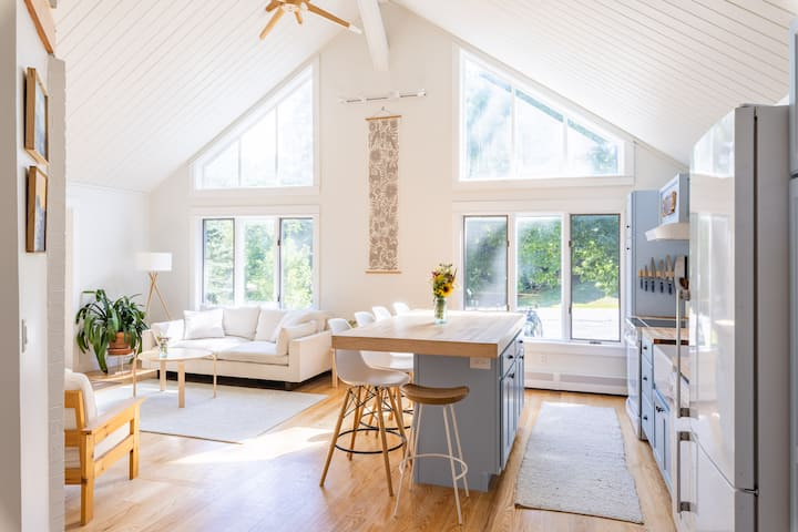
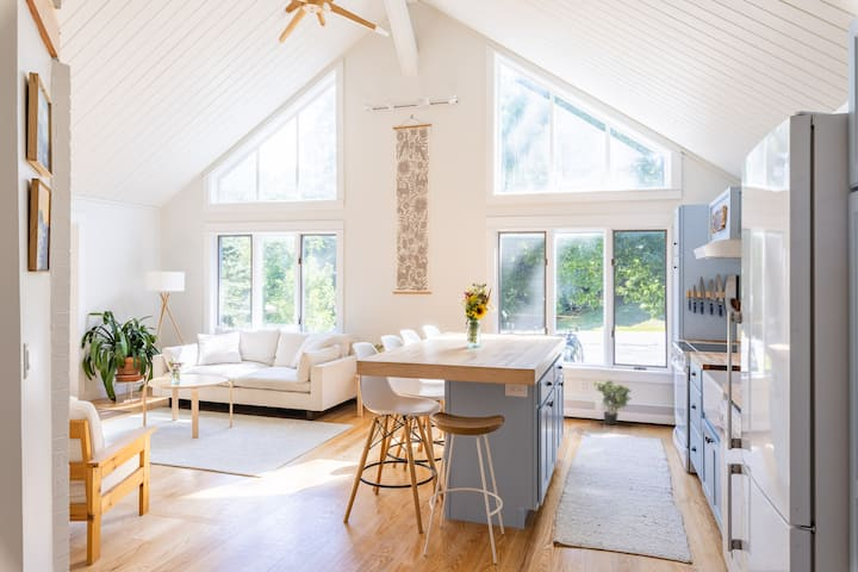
+ potted plant [591,378,633,425]
